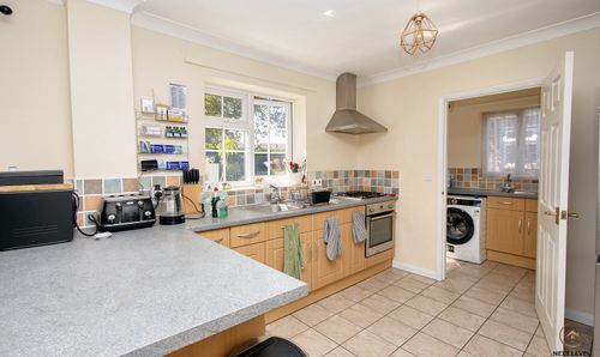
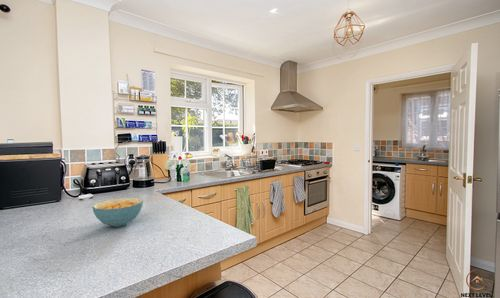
+ cereal bowl [91,197,144,228]
